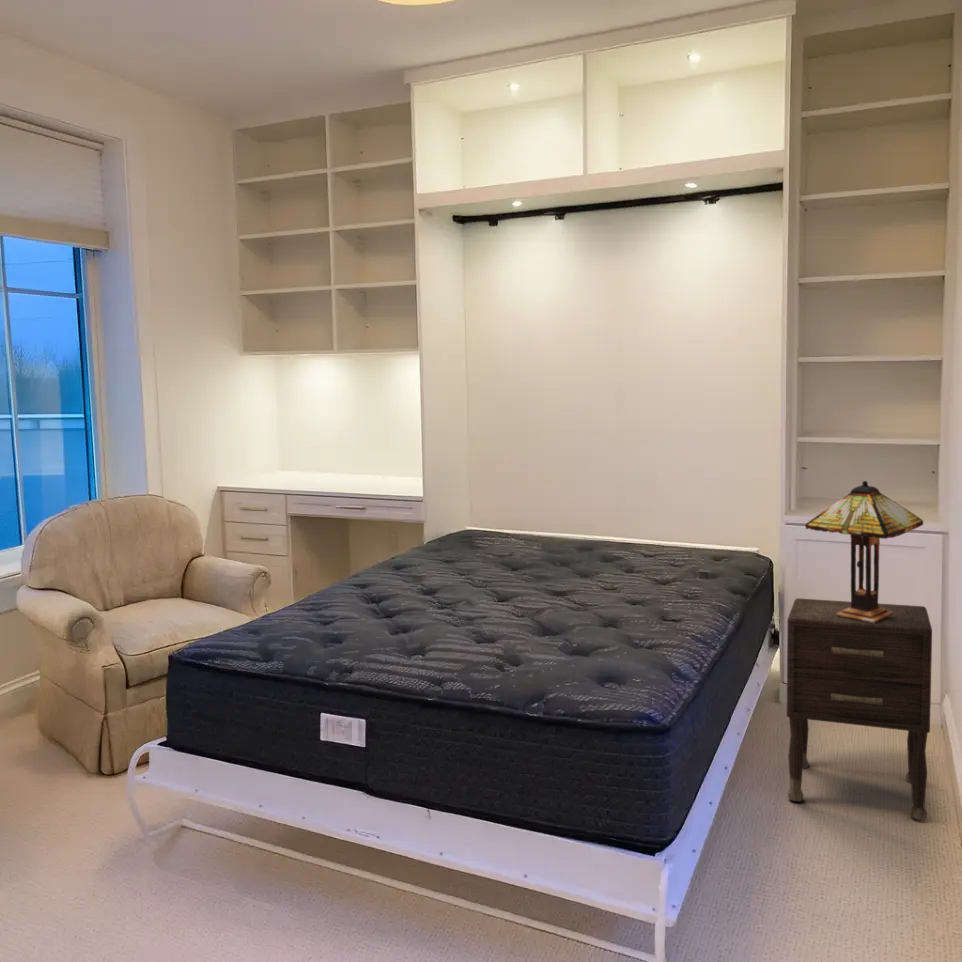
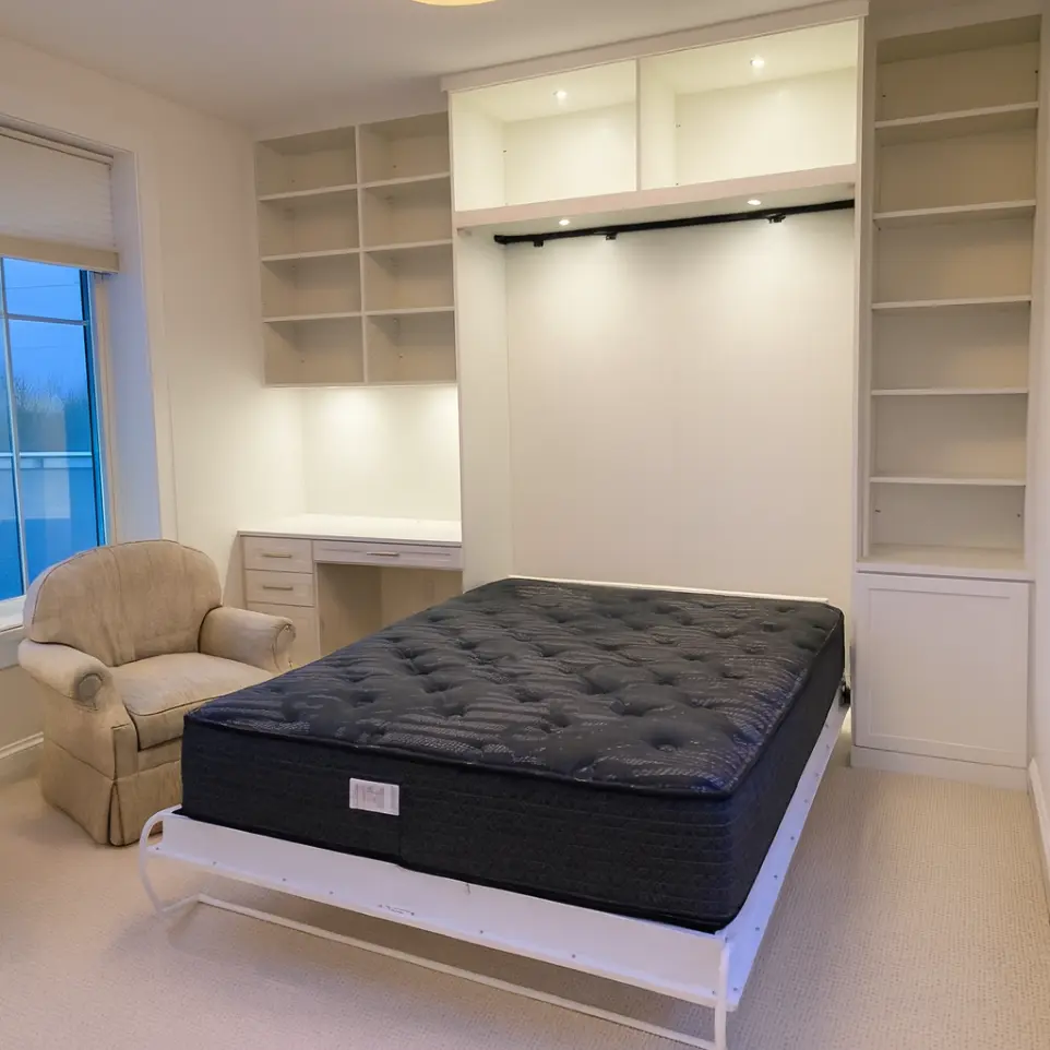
- nightstand [786,597,933,821]
- table lamp [804,480,924,623]
